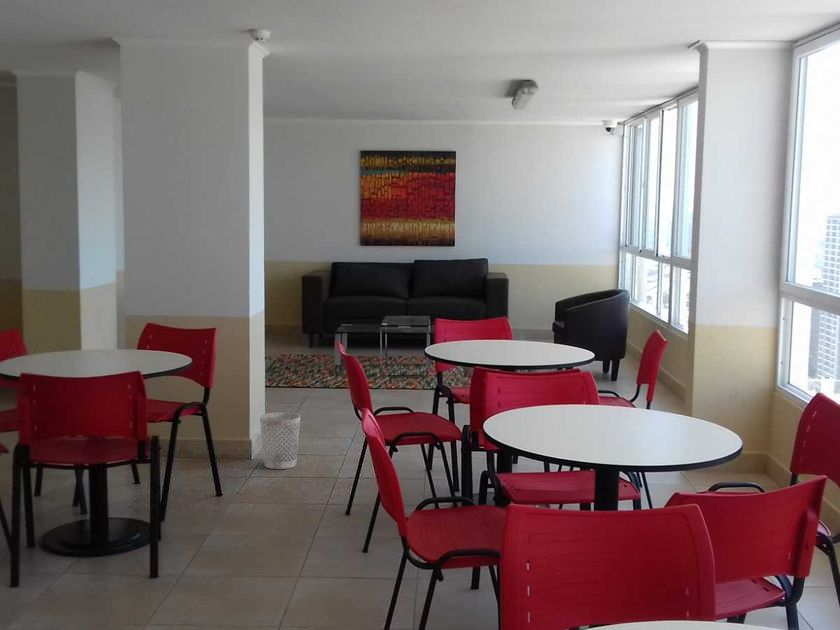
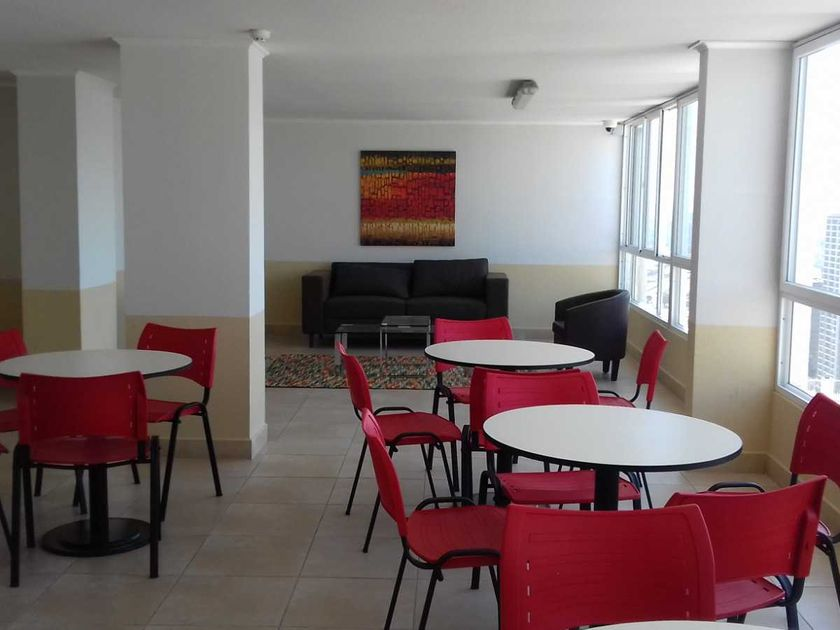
- wastebasket [259,411,301,470]
